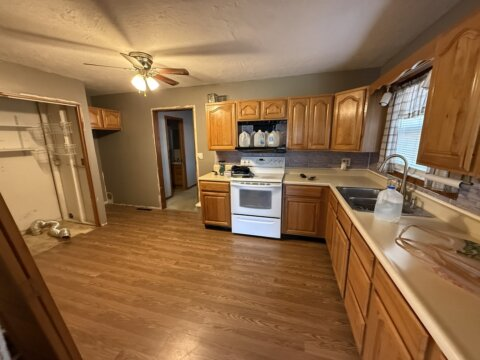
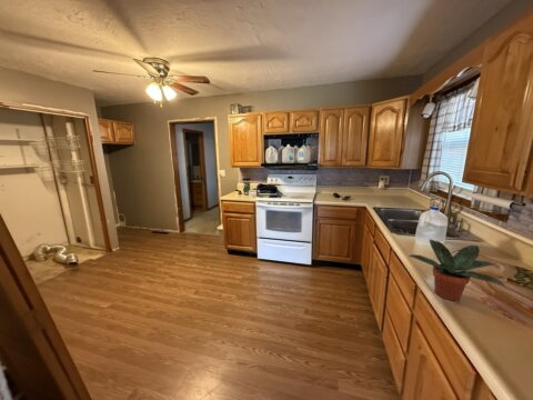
+ potted plant [408,238,507,302]
